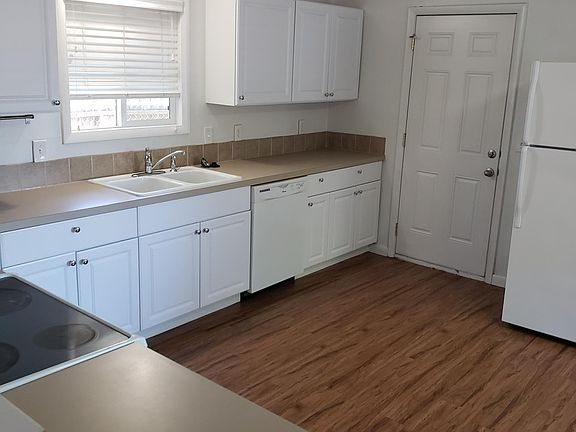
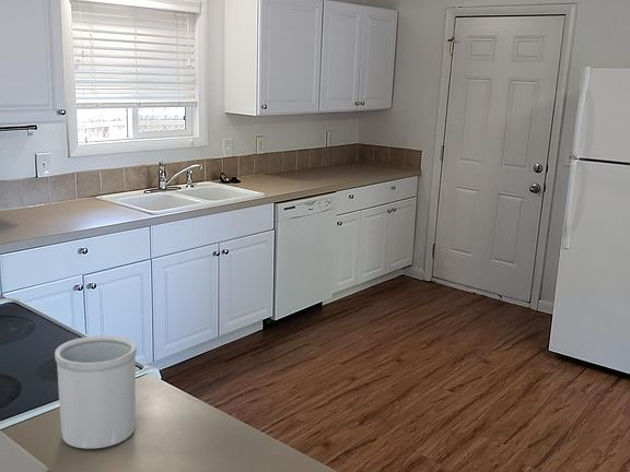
+ utensil holder [54,334,138,450]
